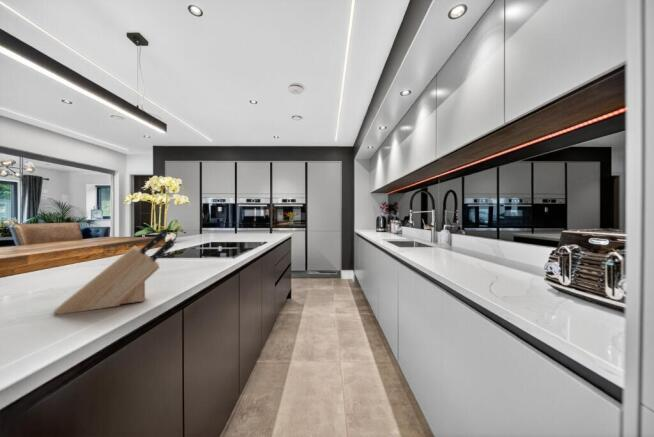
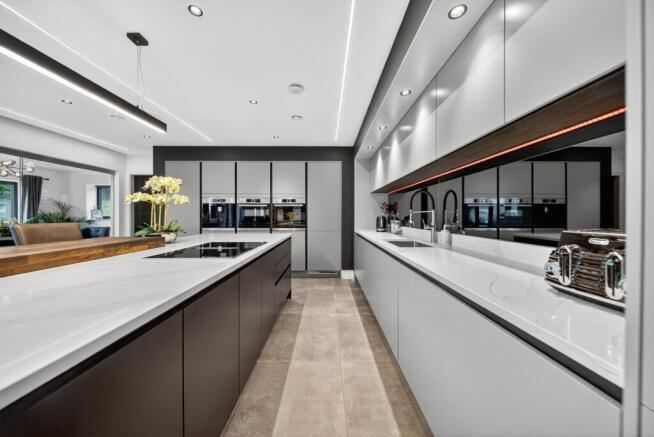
- knife block [53,228,175,315]
